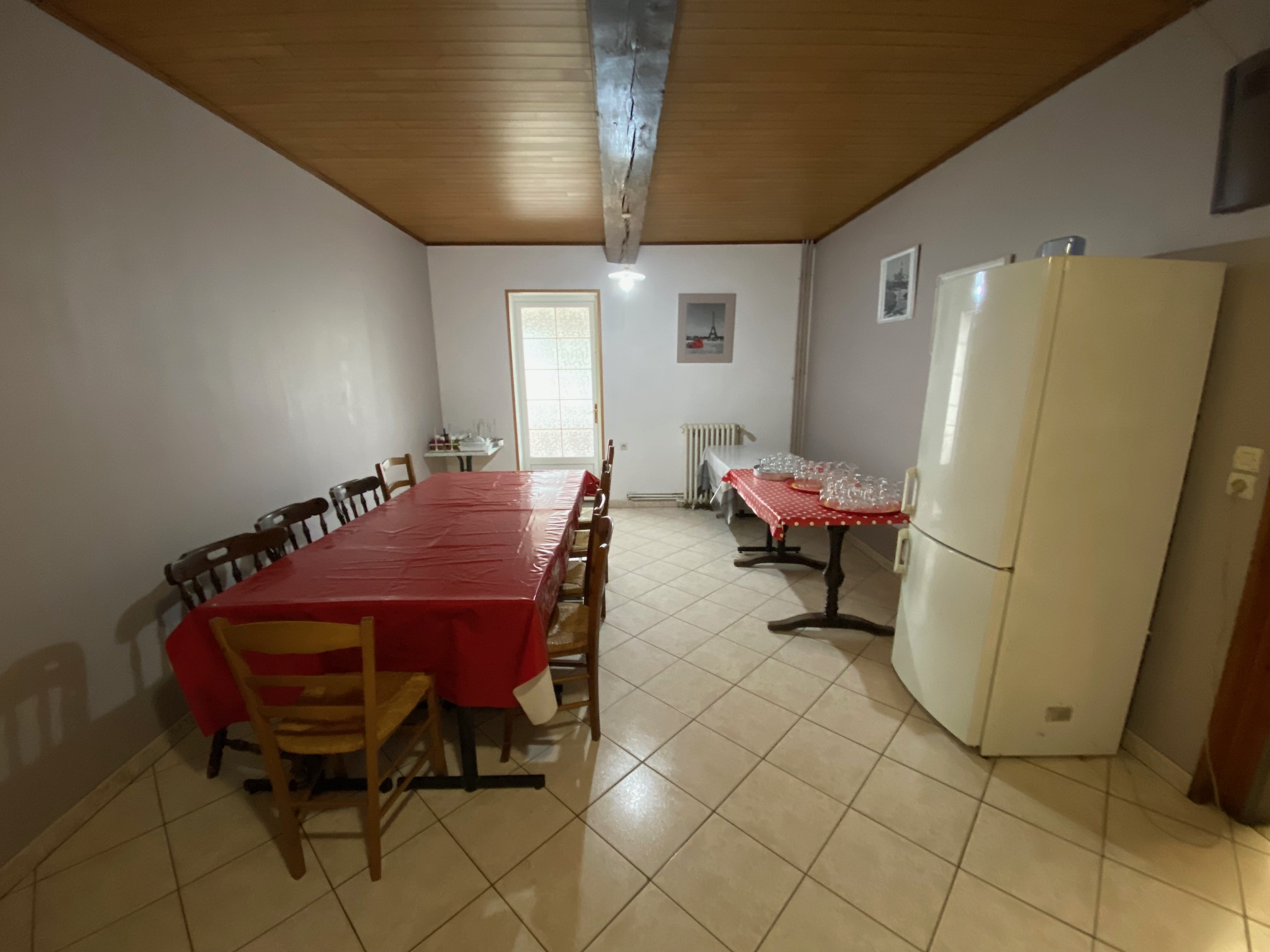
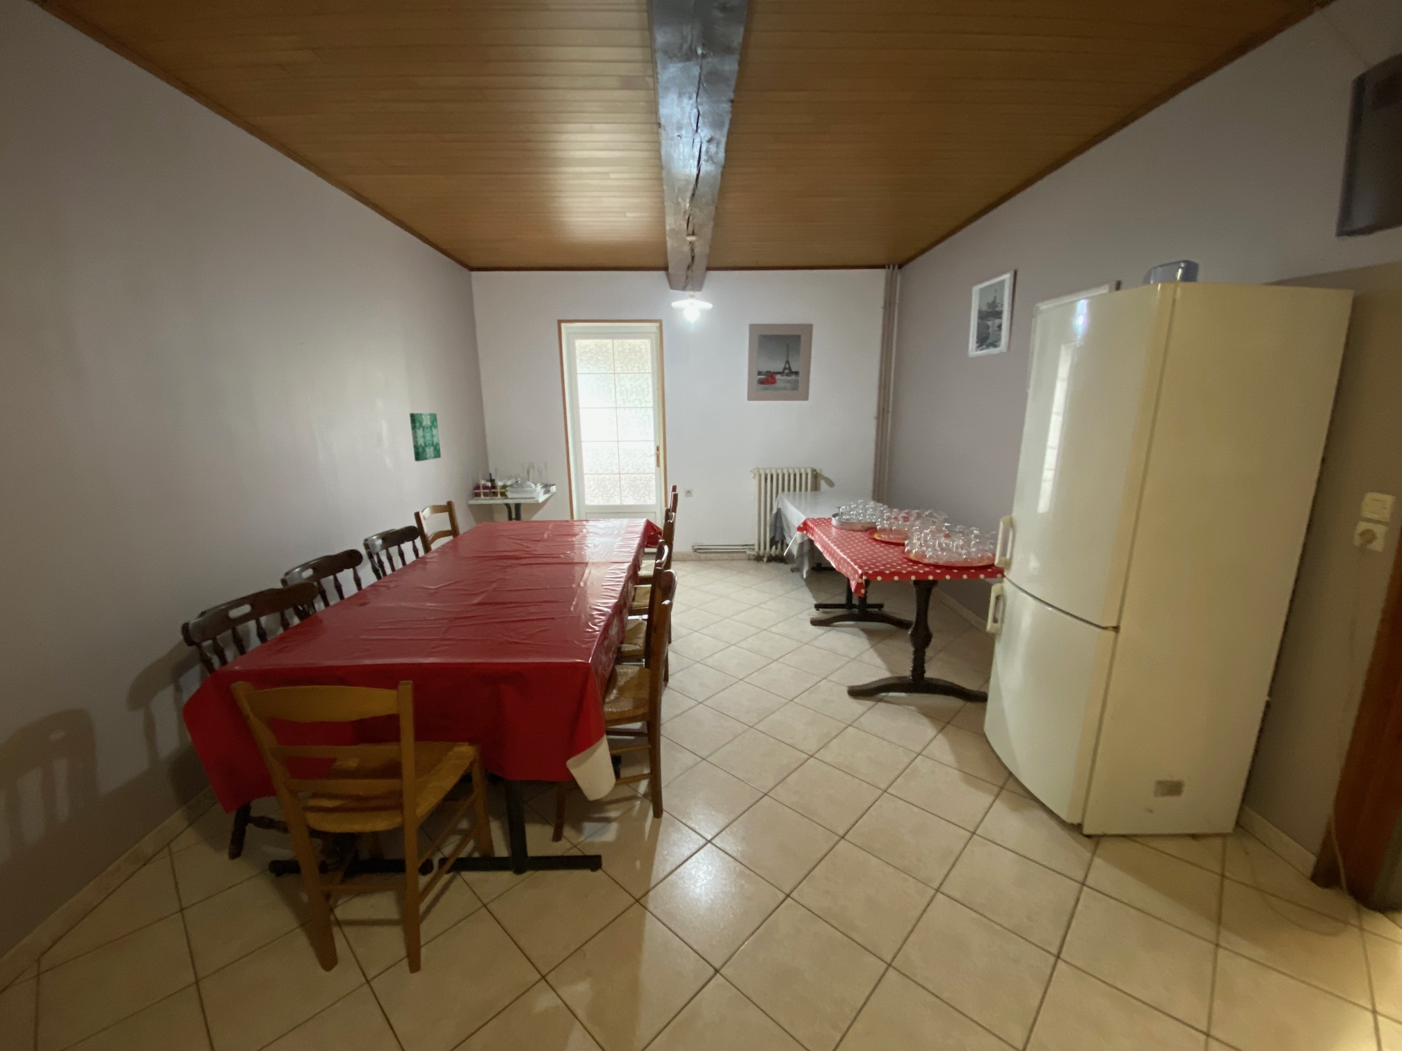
+ wall art [408,412,442,463]
